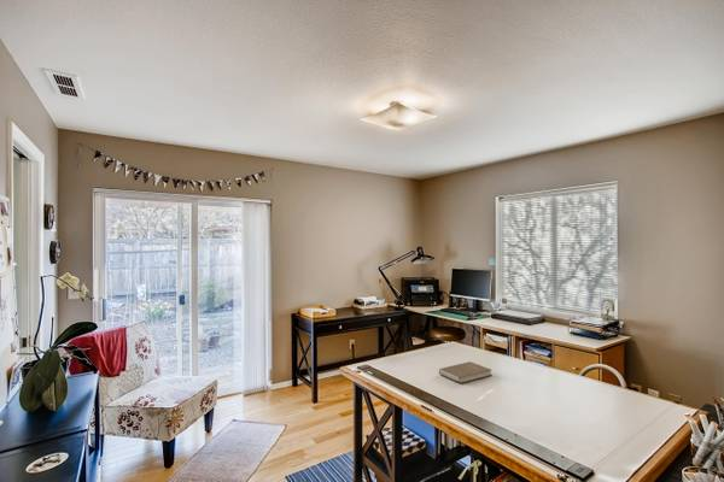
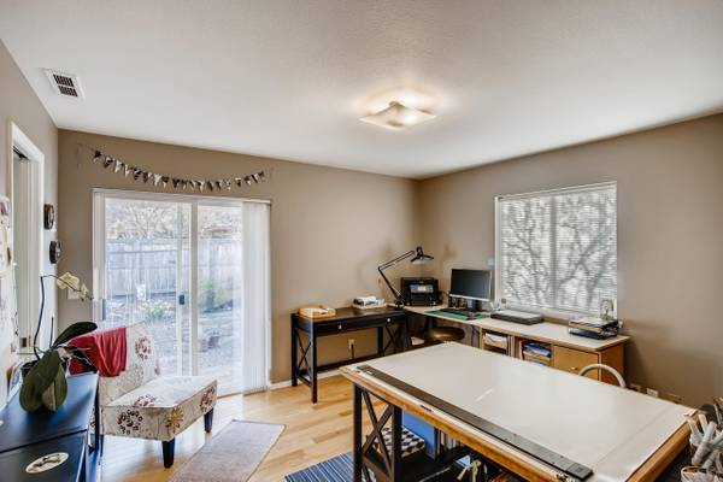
- book [438,360,492,384]
